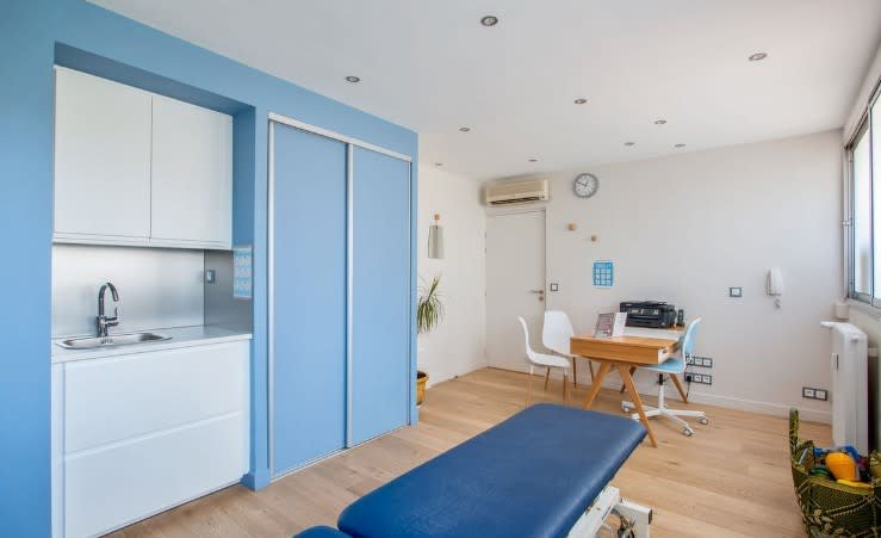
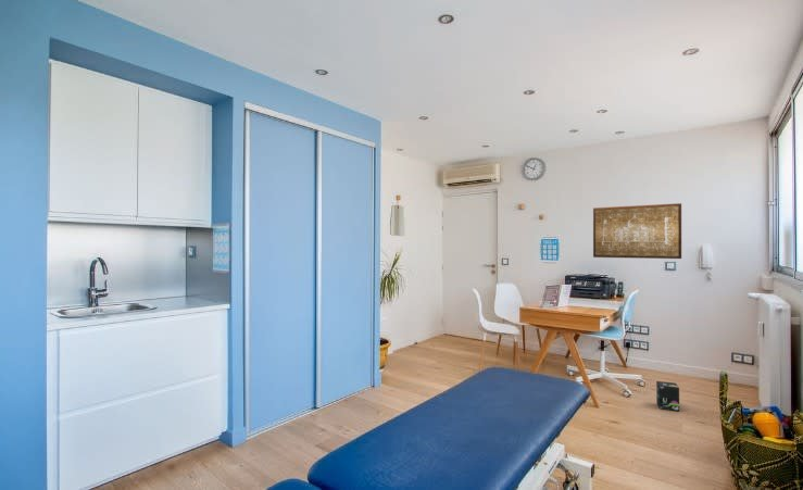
+ wall art [592,202,682,260]
+ box [655,380,680,413]
